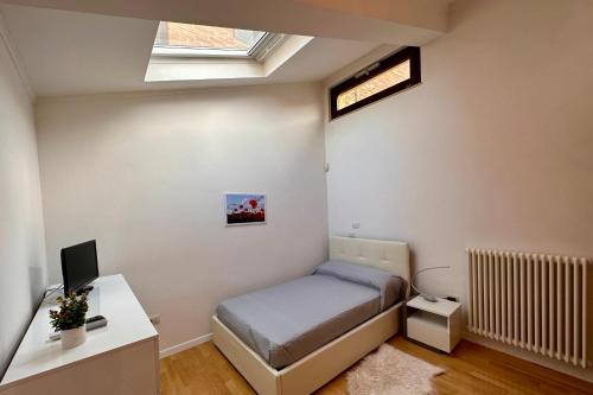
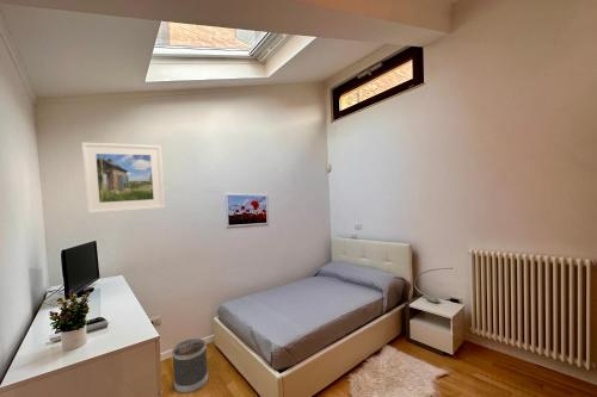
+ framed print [80,142,166,215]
+ wastebasket [171,337,209,395]
